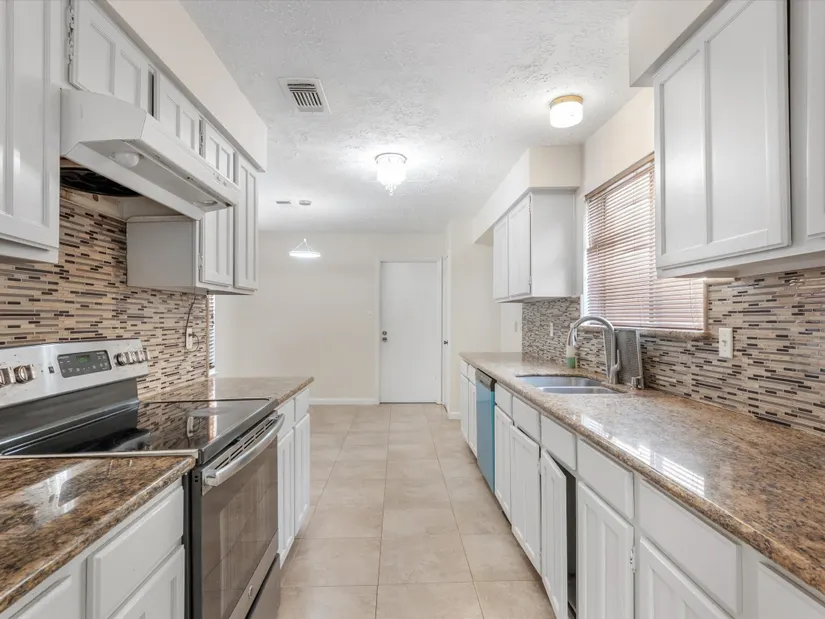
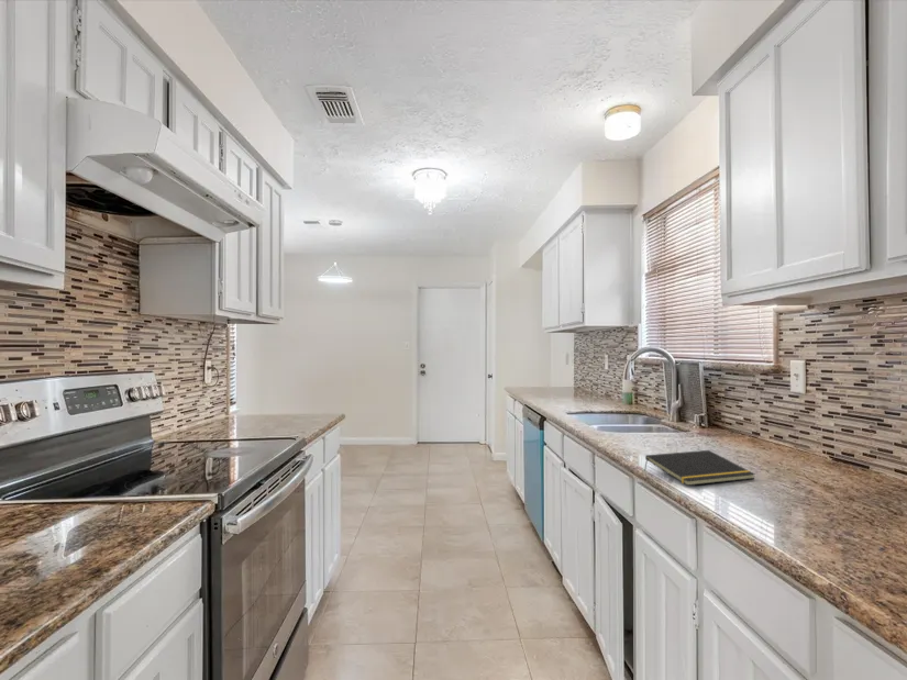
+ notepad [643,449,756,487]
